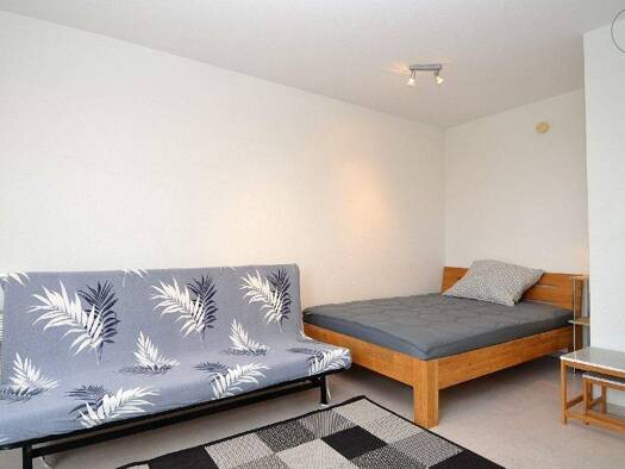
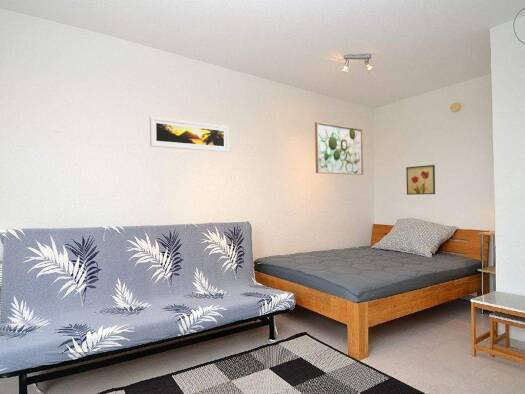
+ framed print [149,116,230,153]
+ wall art [314,121,364,176]
+ wall art [405,164,436,196]
